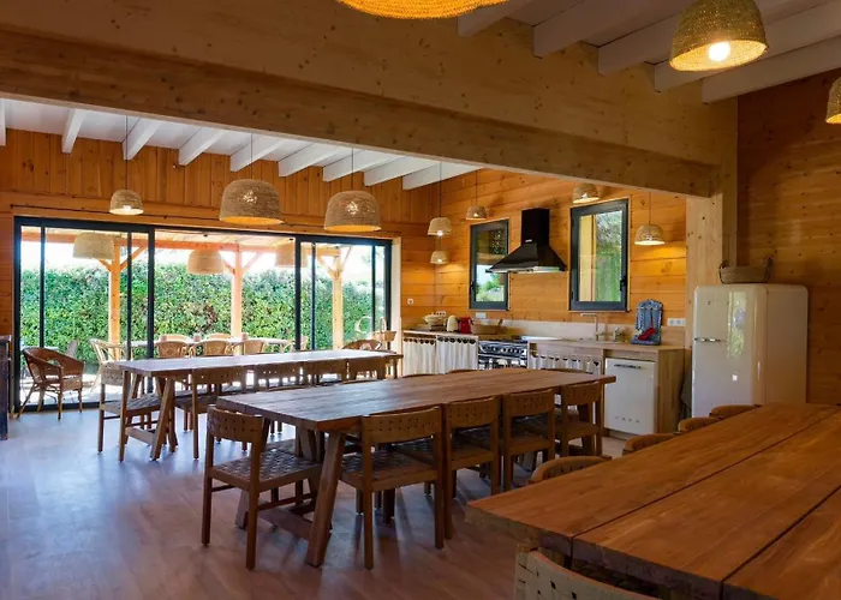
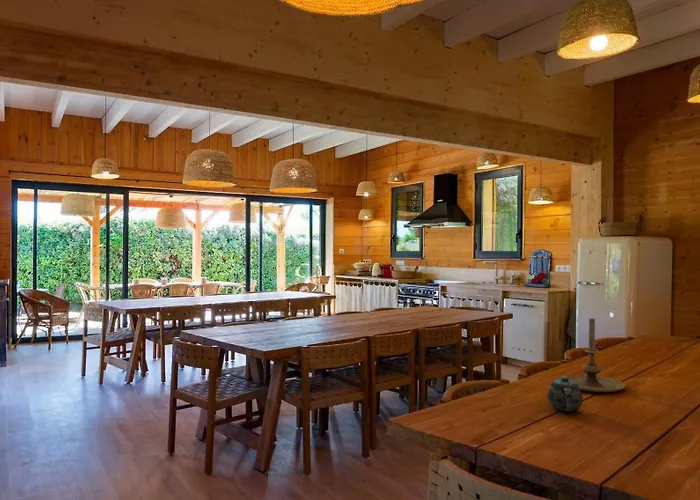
+ chinaware [546,375,584,412]
+ candle holder [559,318,626,393]
